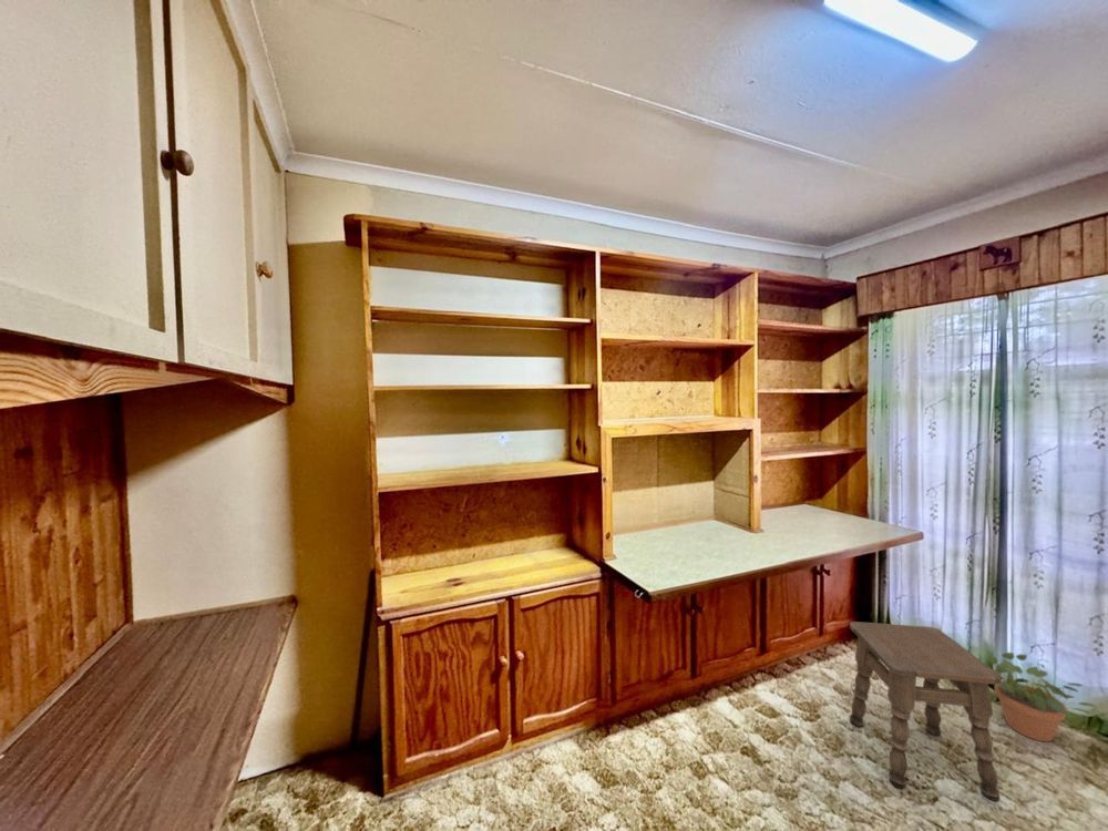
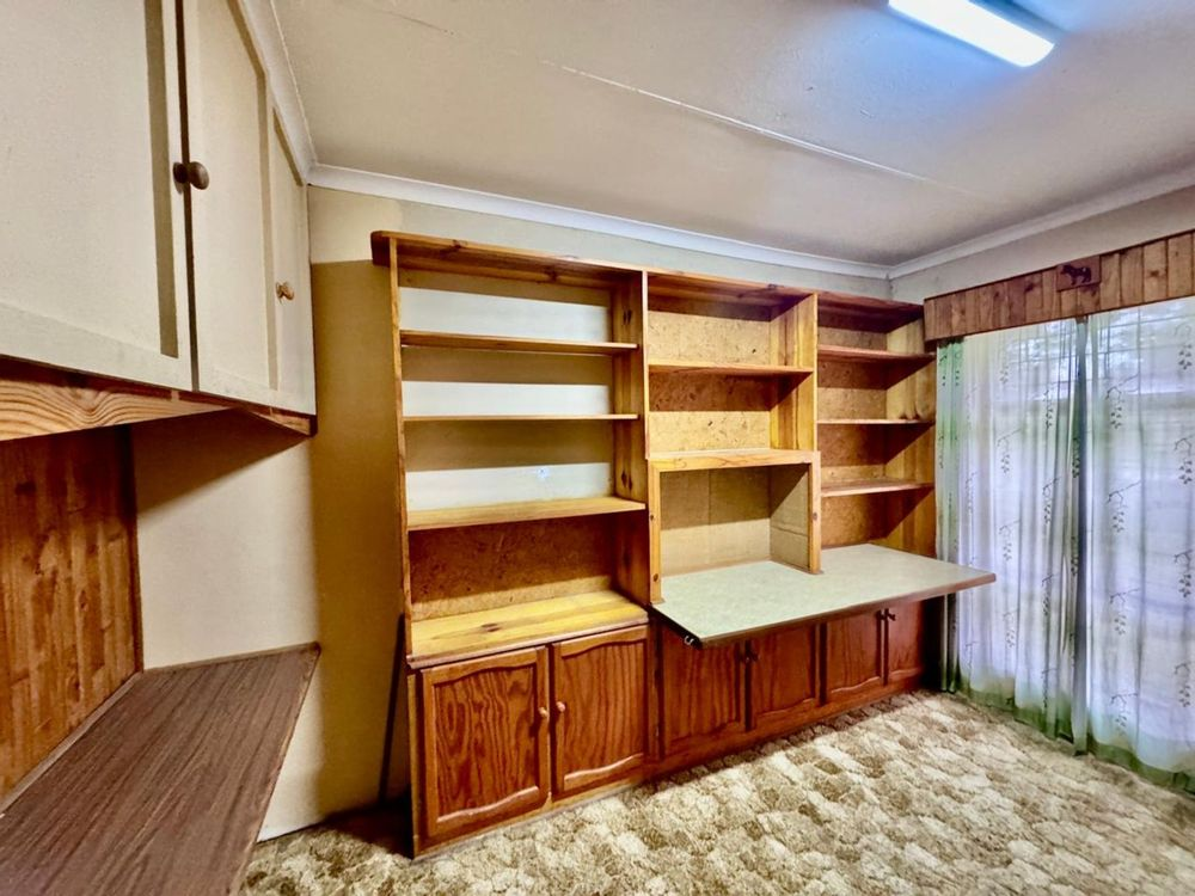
- side table [849,620,1003,802]
- potted plant [988,652,1099,742]
